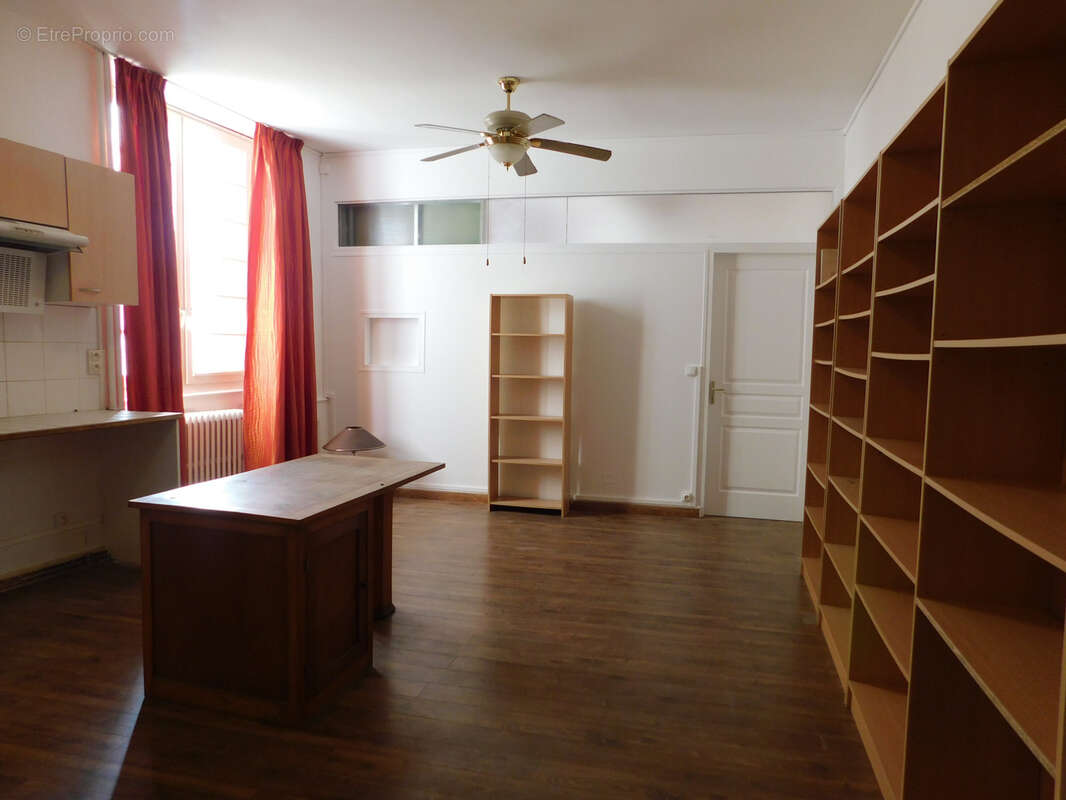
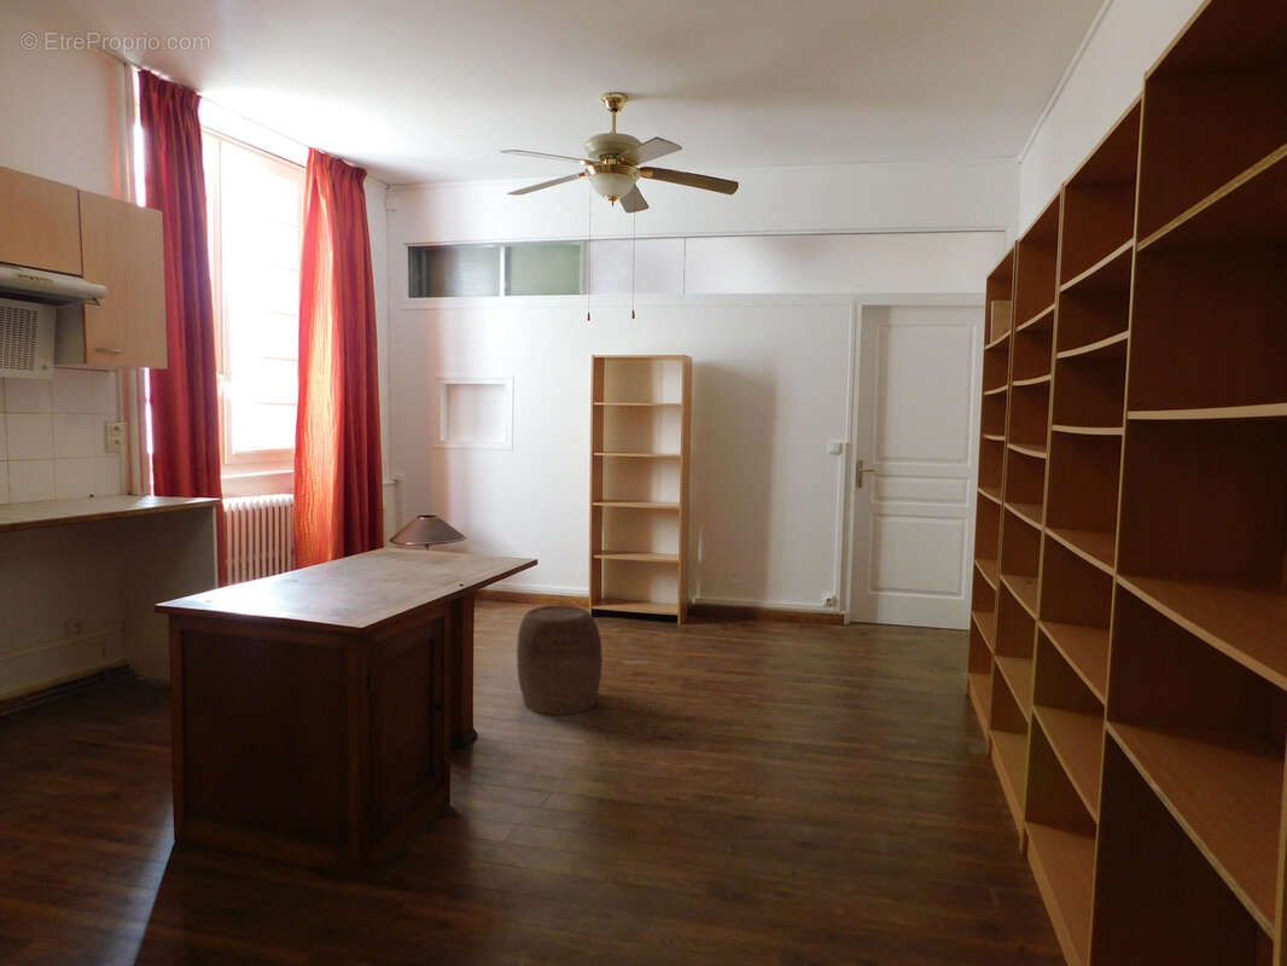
+ stool [516,604,604,716]
